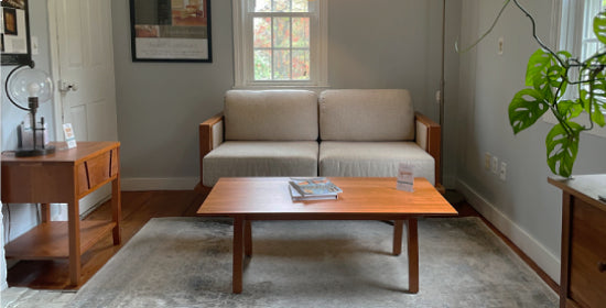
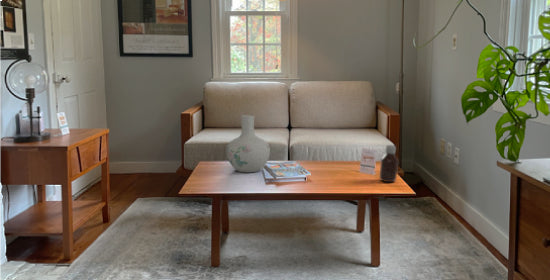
+ vase [225,114,271,173]
+ bottle [378,144,399,183]
